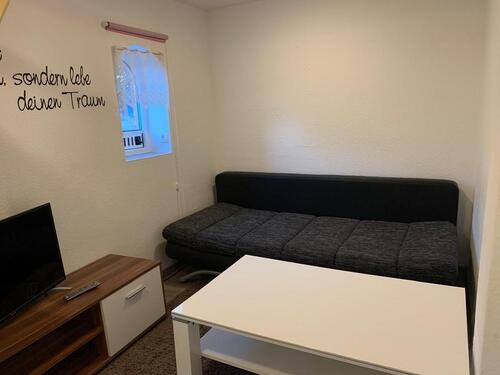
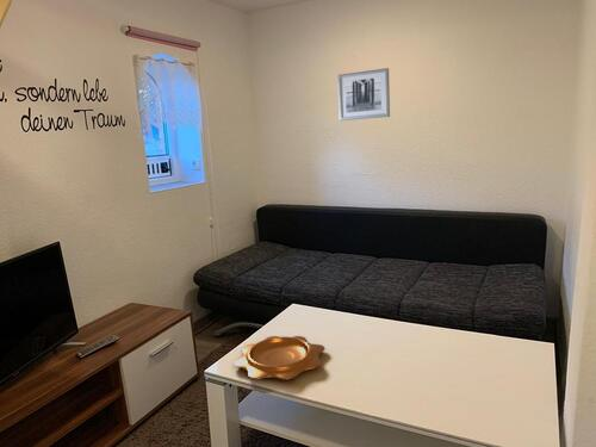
+ wall art [336,67,391,122]
+ decorative bowl [232,335,327,380]
